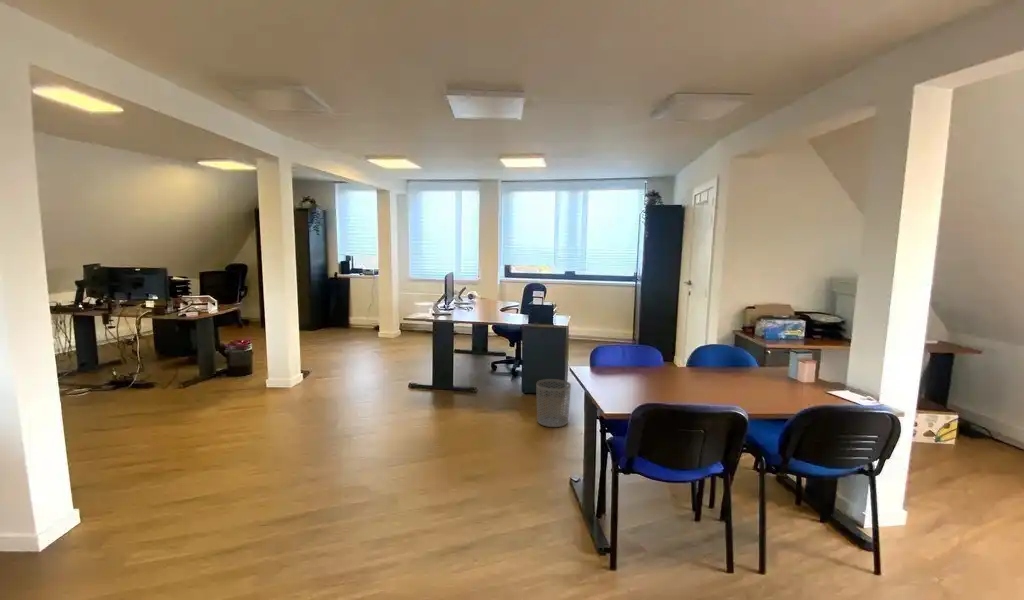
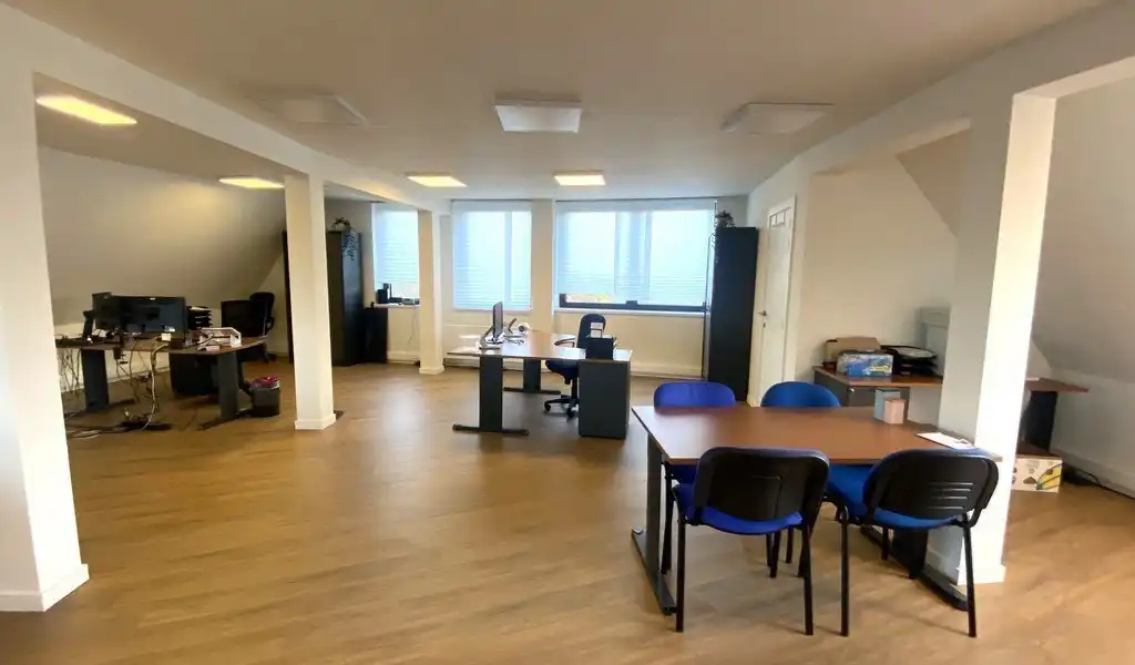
- waste bin [535,378,572,428]
